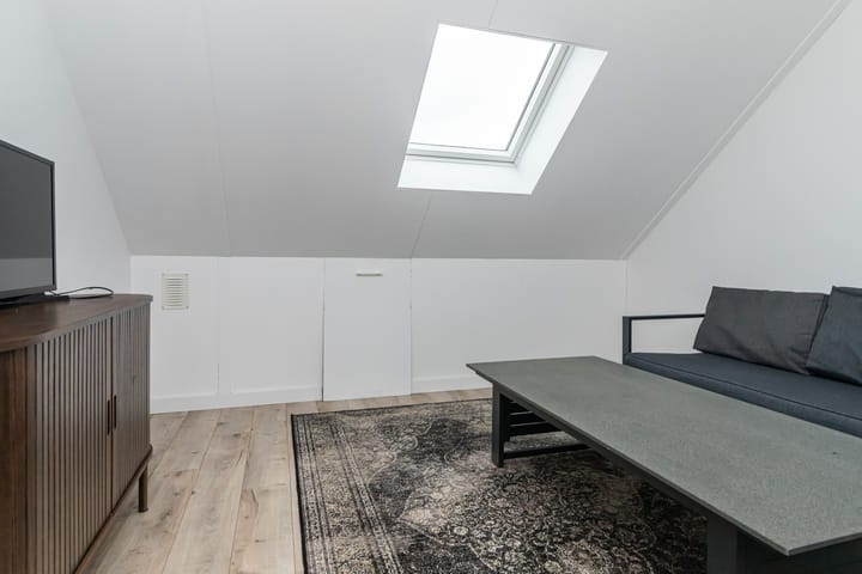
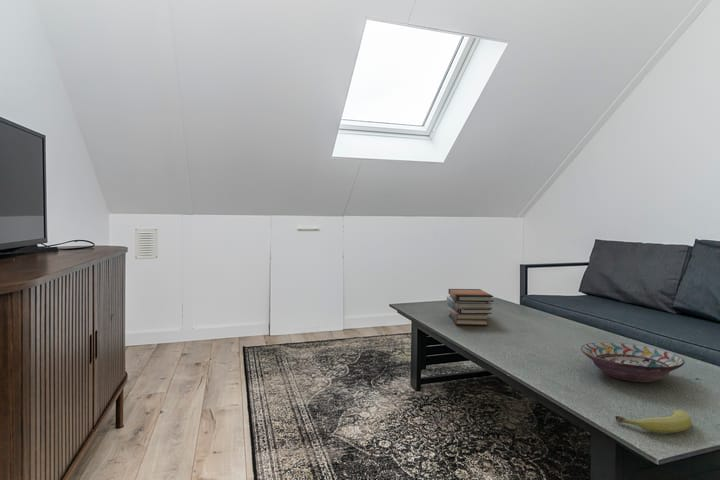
+ decorative bowl [580,342,685,383]
+ book stack [446,288,495,326]
+ fruit [614,409,693,434]
